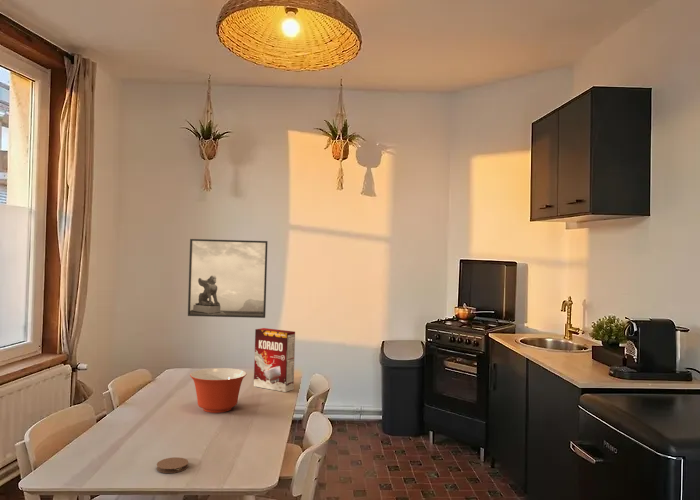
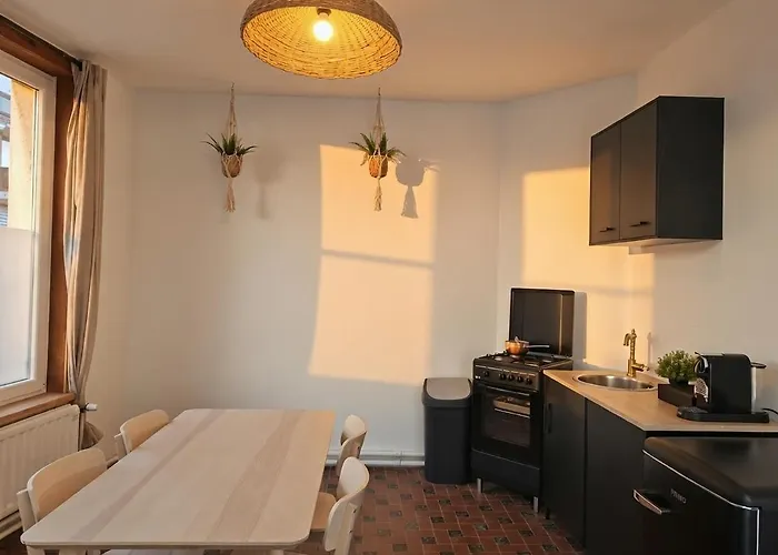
- cereal box [253,327,296,393]
- coaster [155,456,189,474]
- mixing bowl [189,367,247,414]
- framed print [187,238,269,319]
